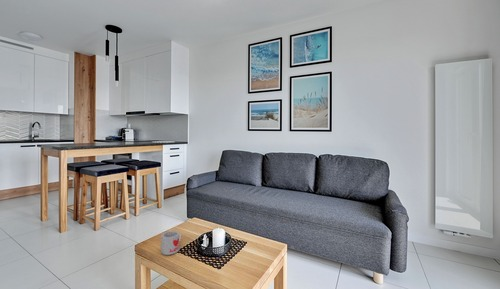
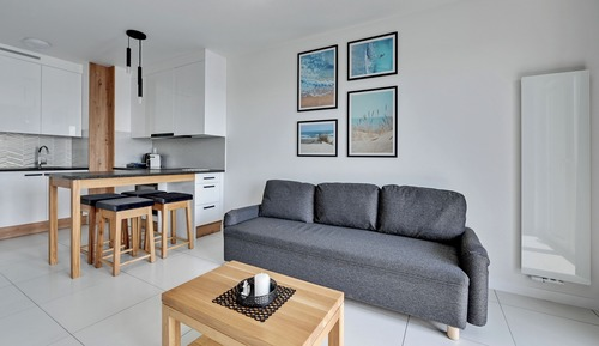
- mug [160,230,182,256]
